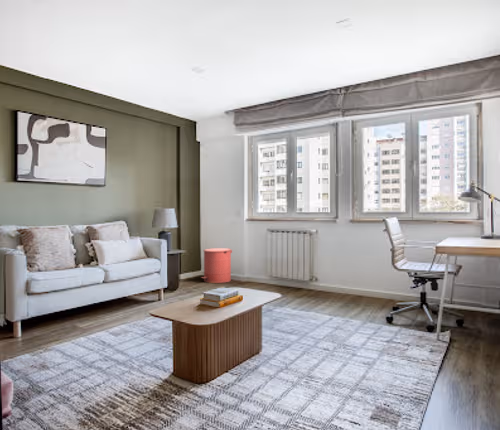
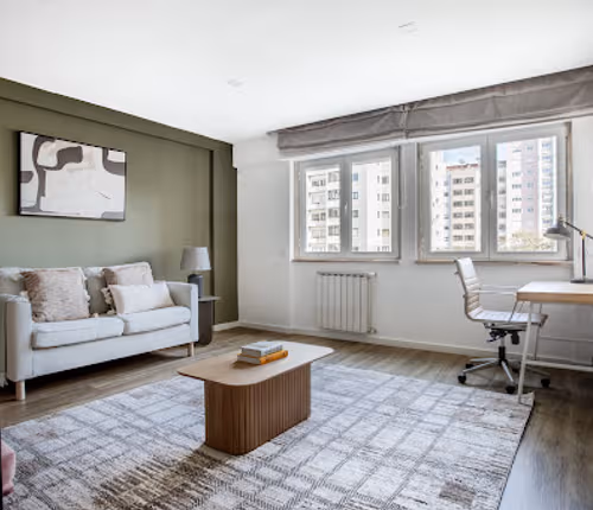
- trash can [200,247,233,284]
